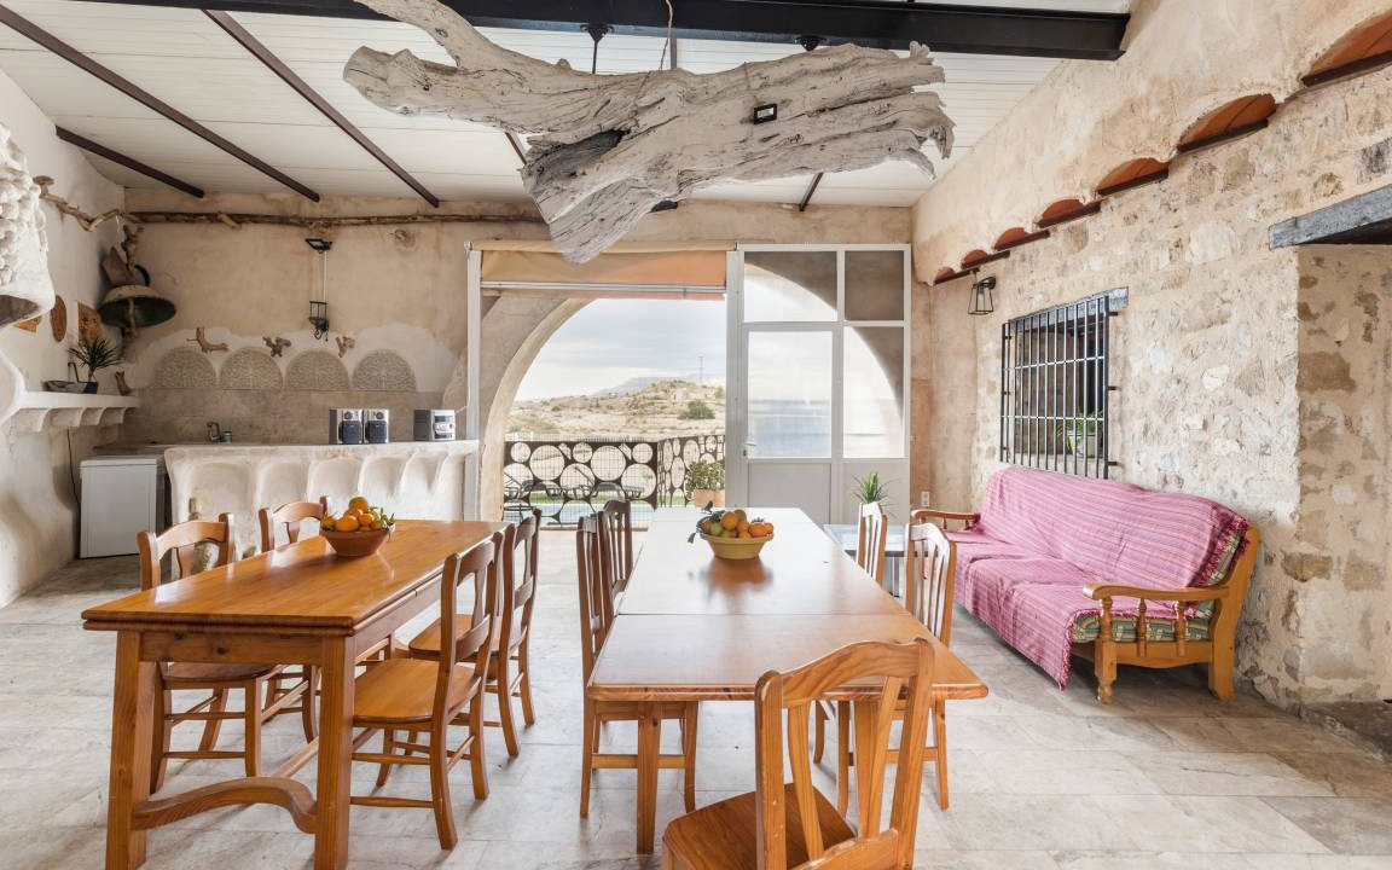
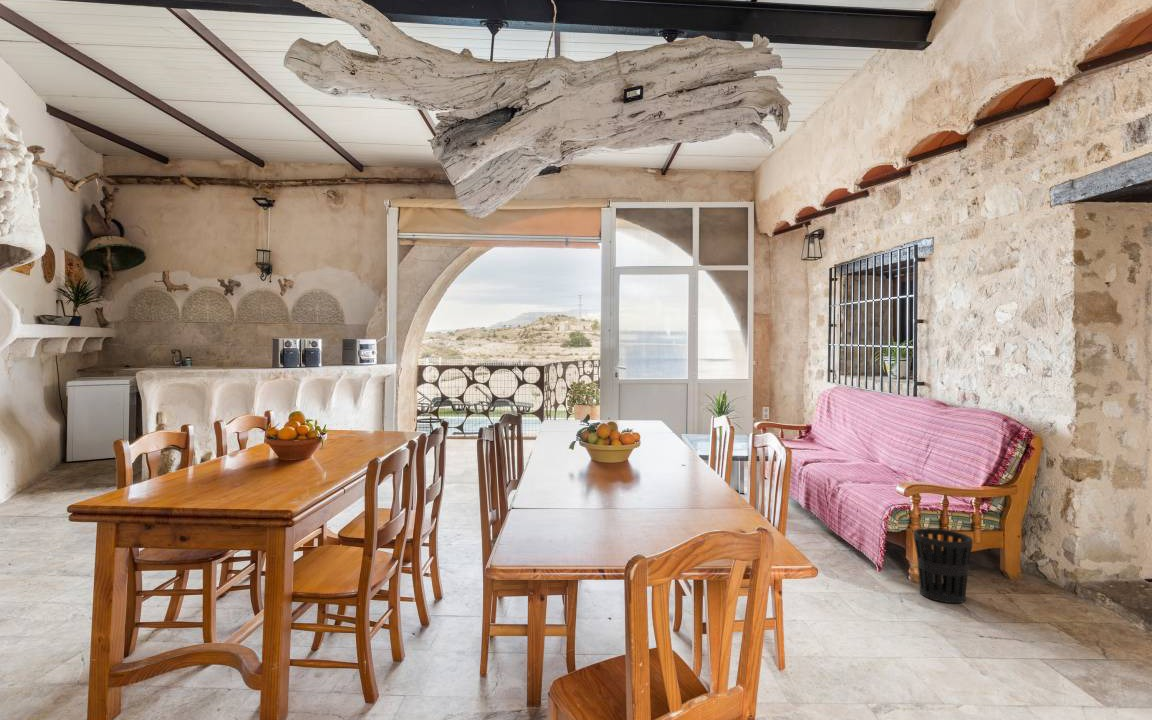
+ wastebasket [912,527,974,604]
